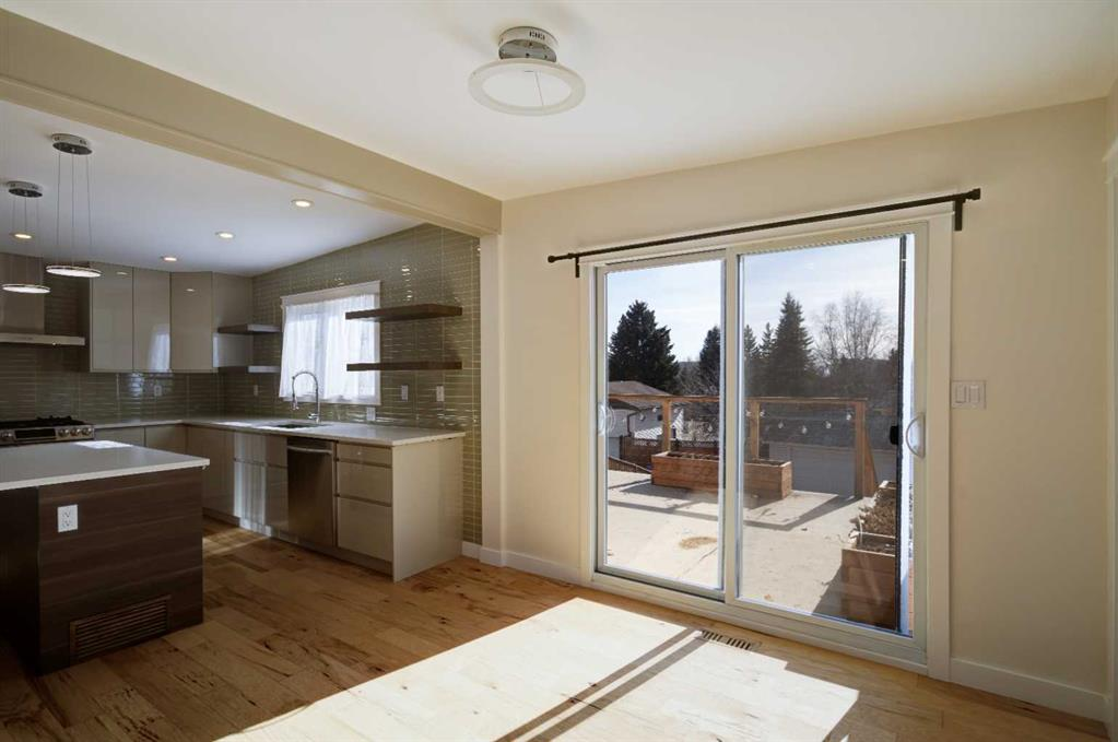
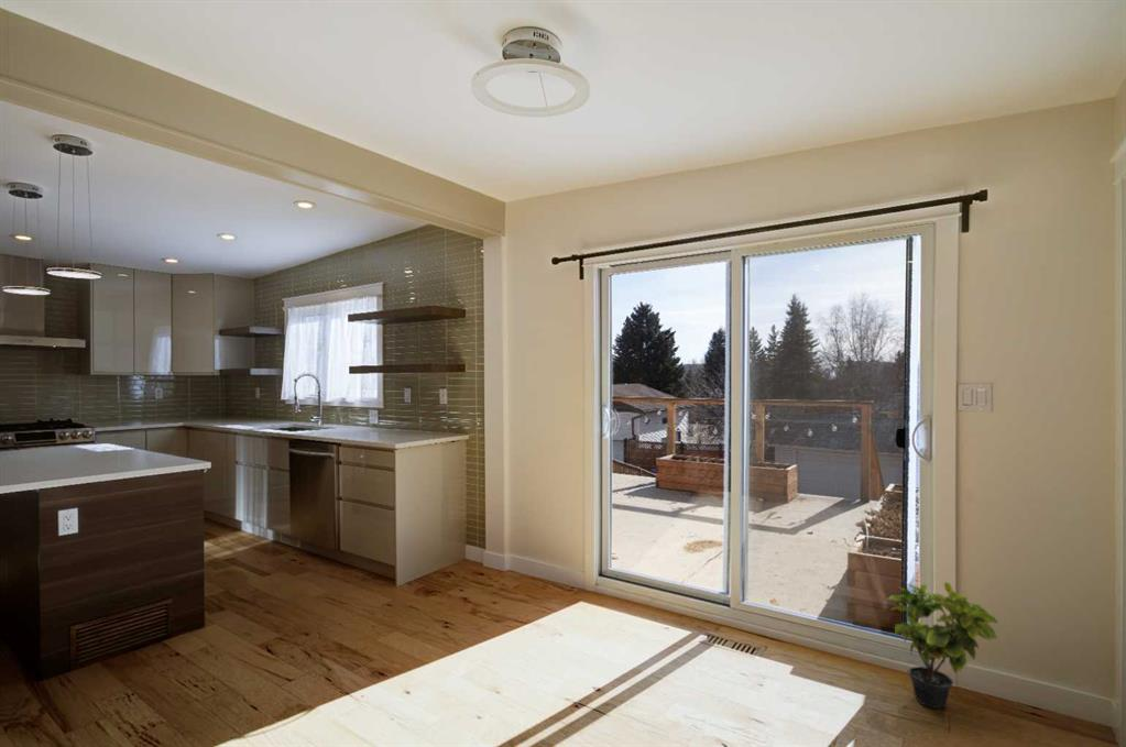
+ potted plant [885,581,999,710]
